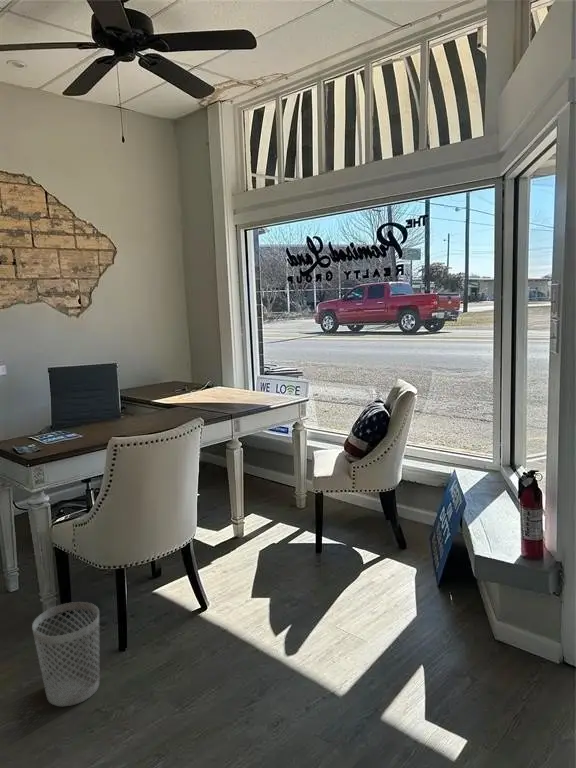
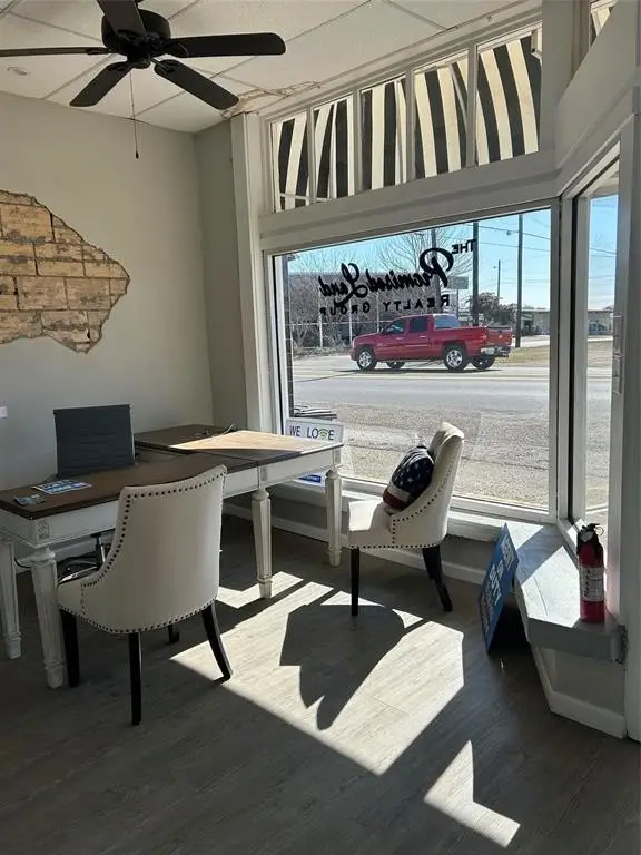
- wastebasket [31,601,100,707]
